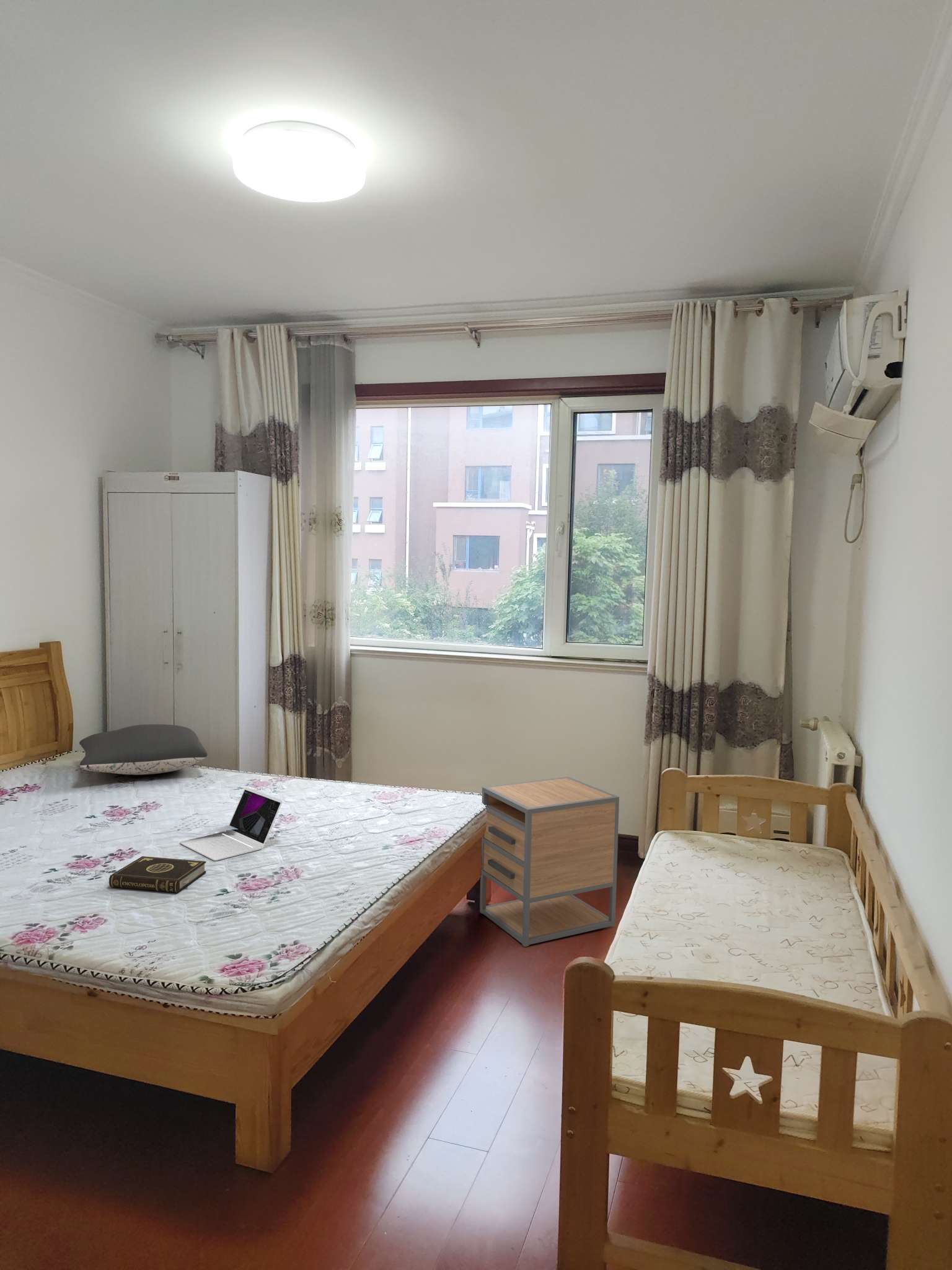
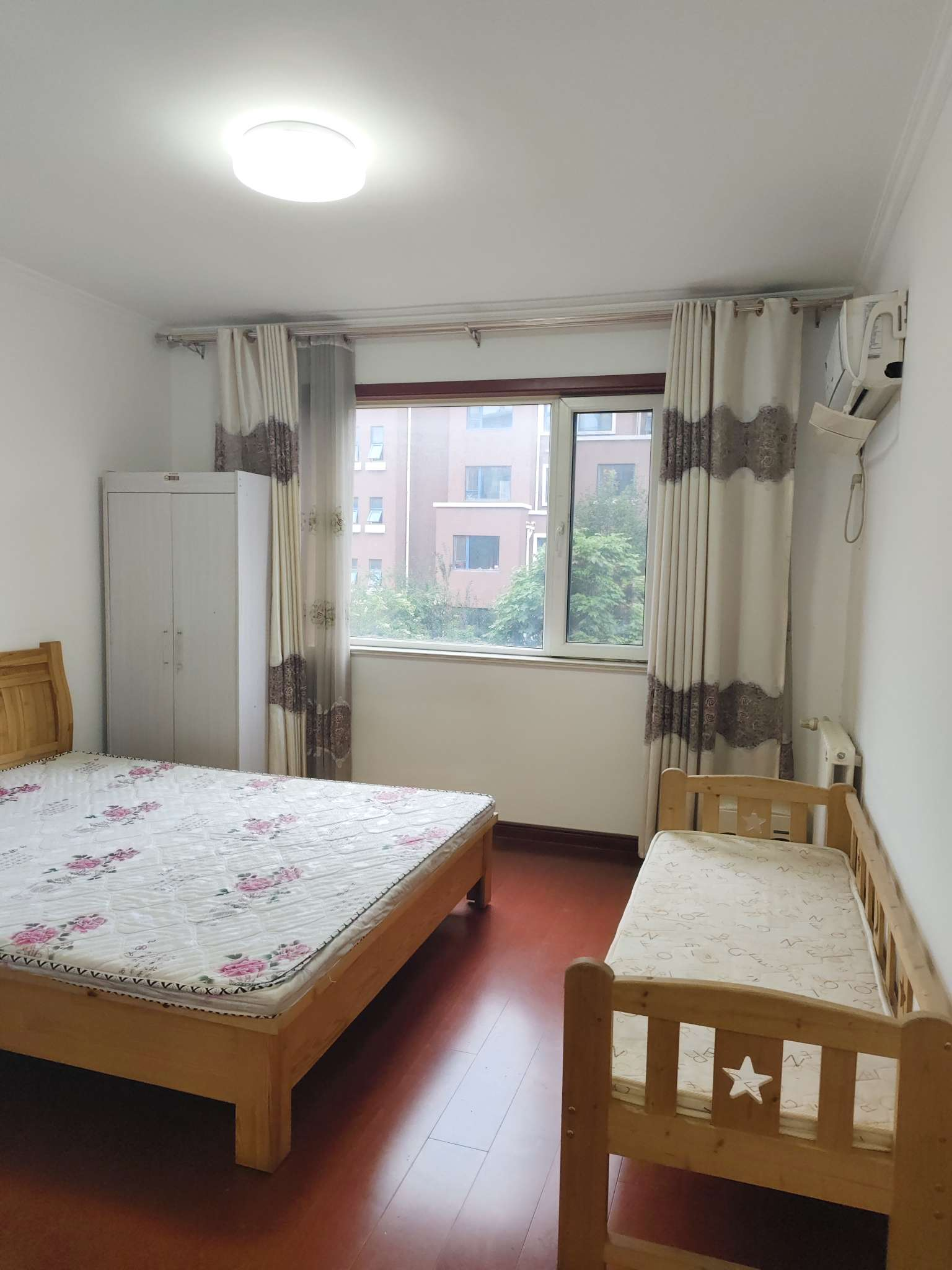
- pillow [79,724,208,775]
- laptop [179,786,283,861]
- nightstand [479,776,620,948]
- book [108,856,206,894]
